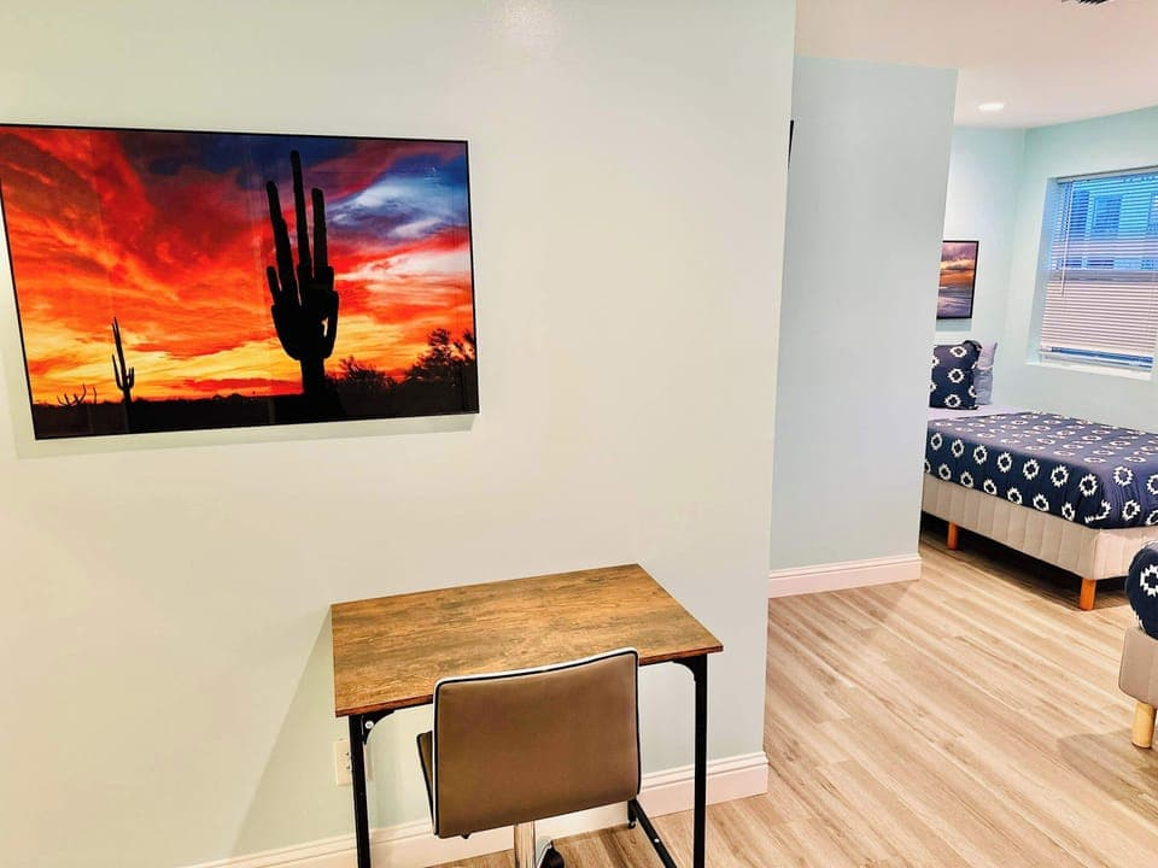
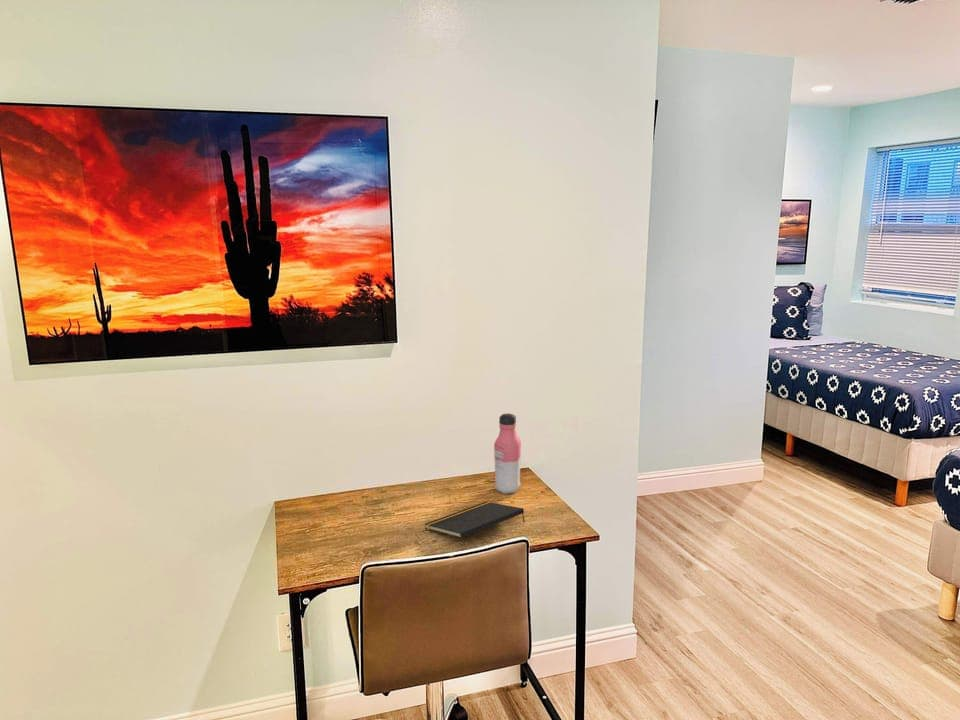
+ notepad [424,501,526,539]
+ water bottle [493,412,522,495]
